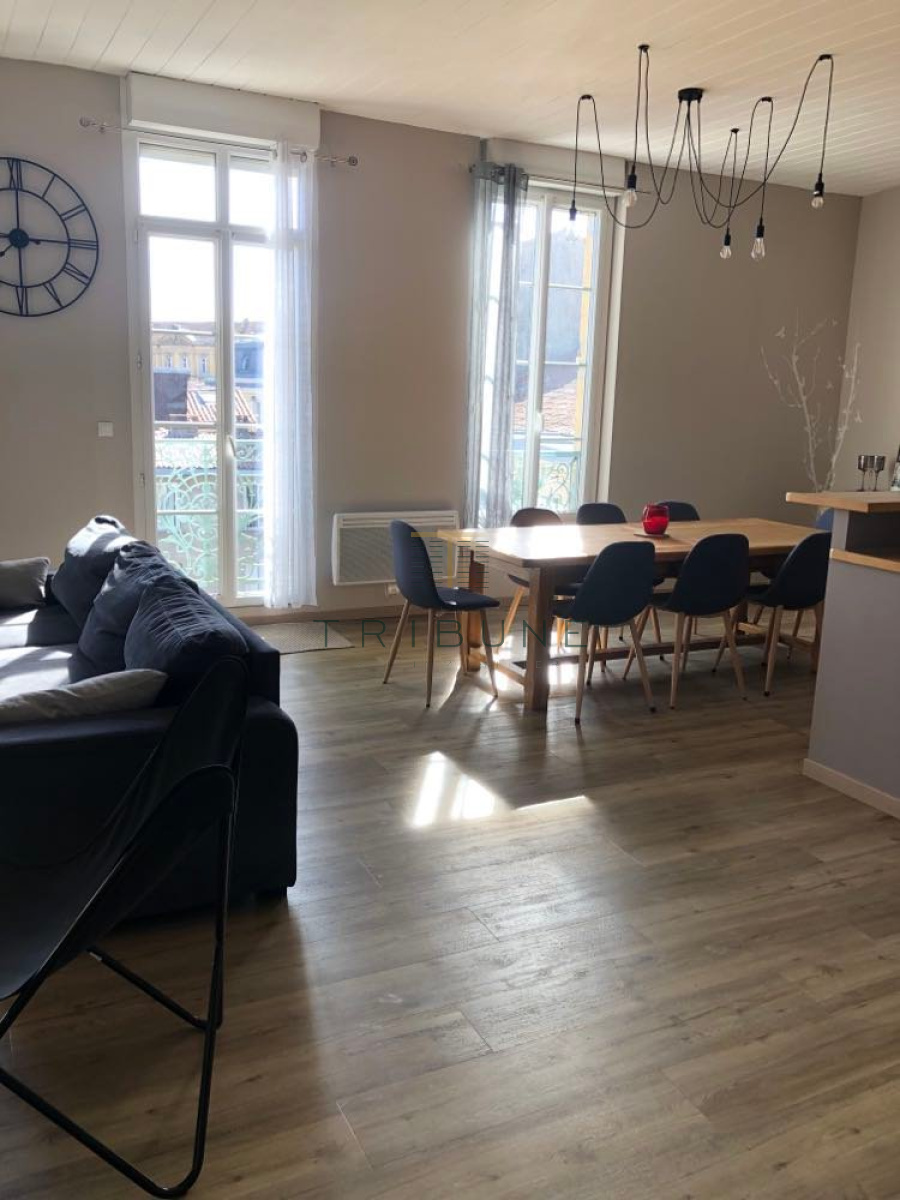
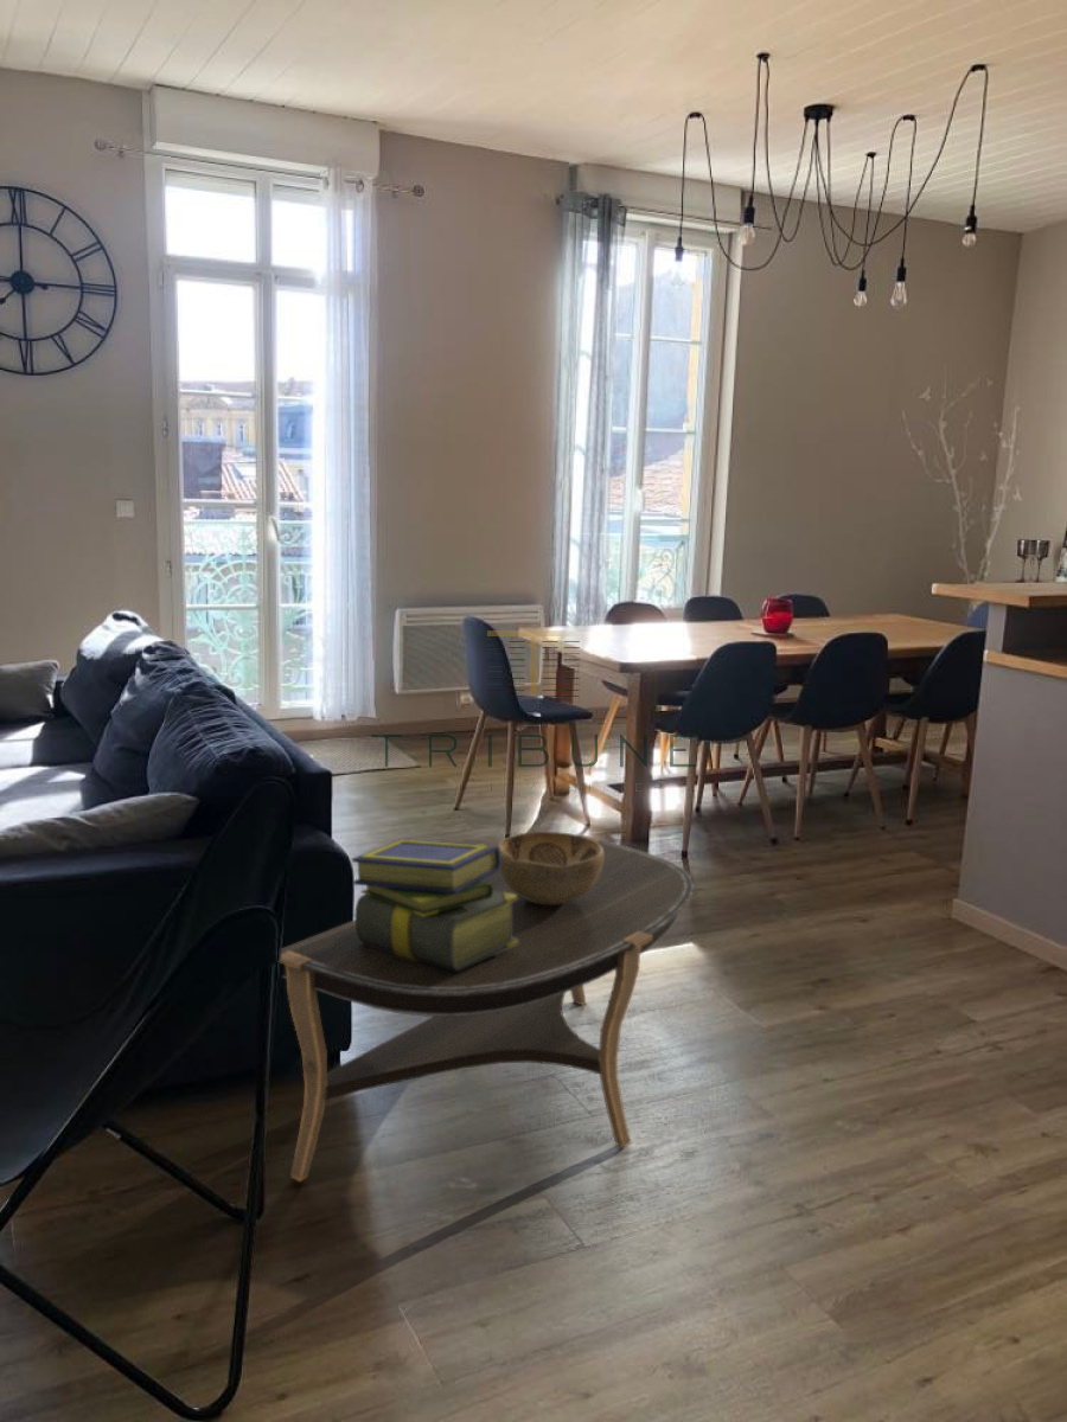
+ coffee table [279,833,695,1183]
+ decorative bowl [497,831,603,905]
+ stack of books [351,838,518,969]
